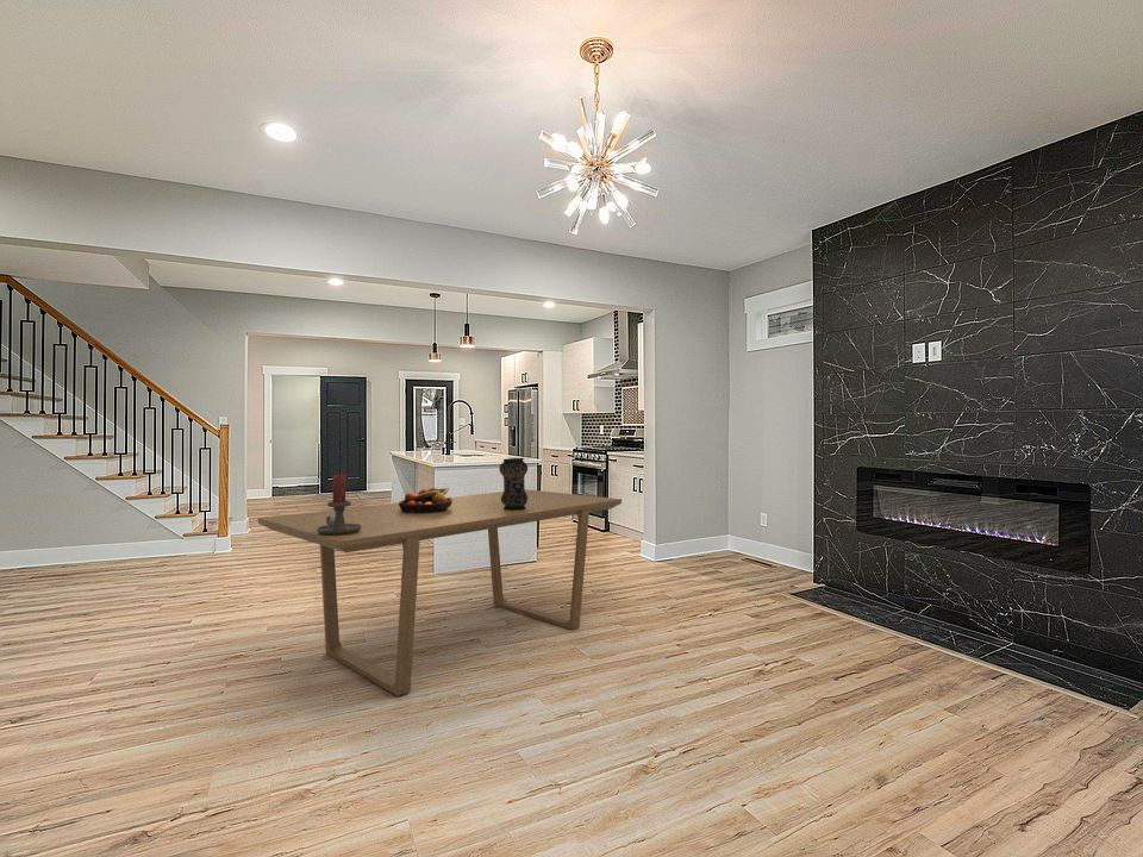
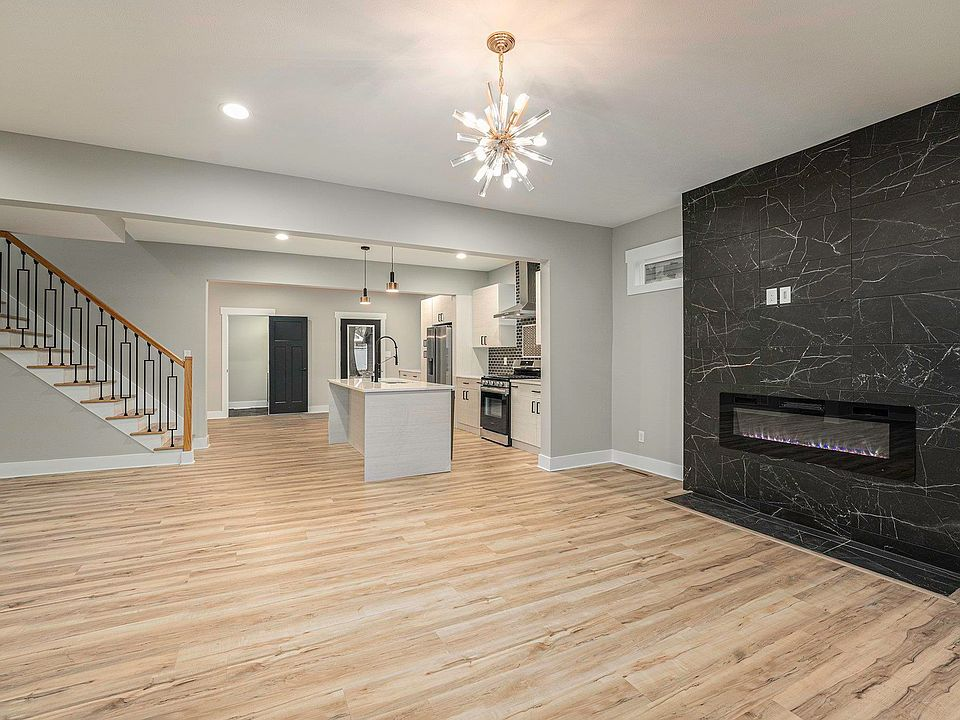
- fruit bowl [398,487,452,513]
- dining table [257,488,623,698]
- vase [498,457,529,511]
- candle holder [317,473,362,534]
